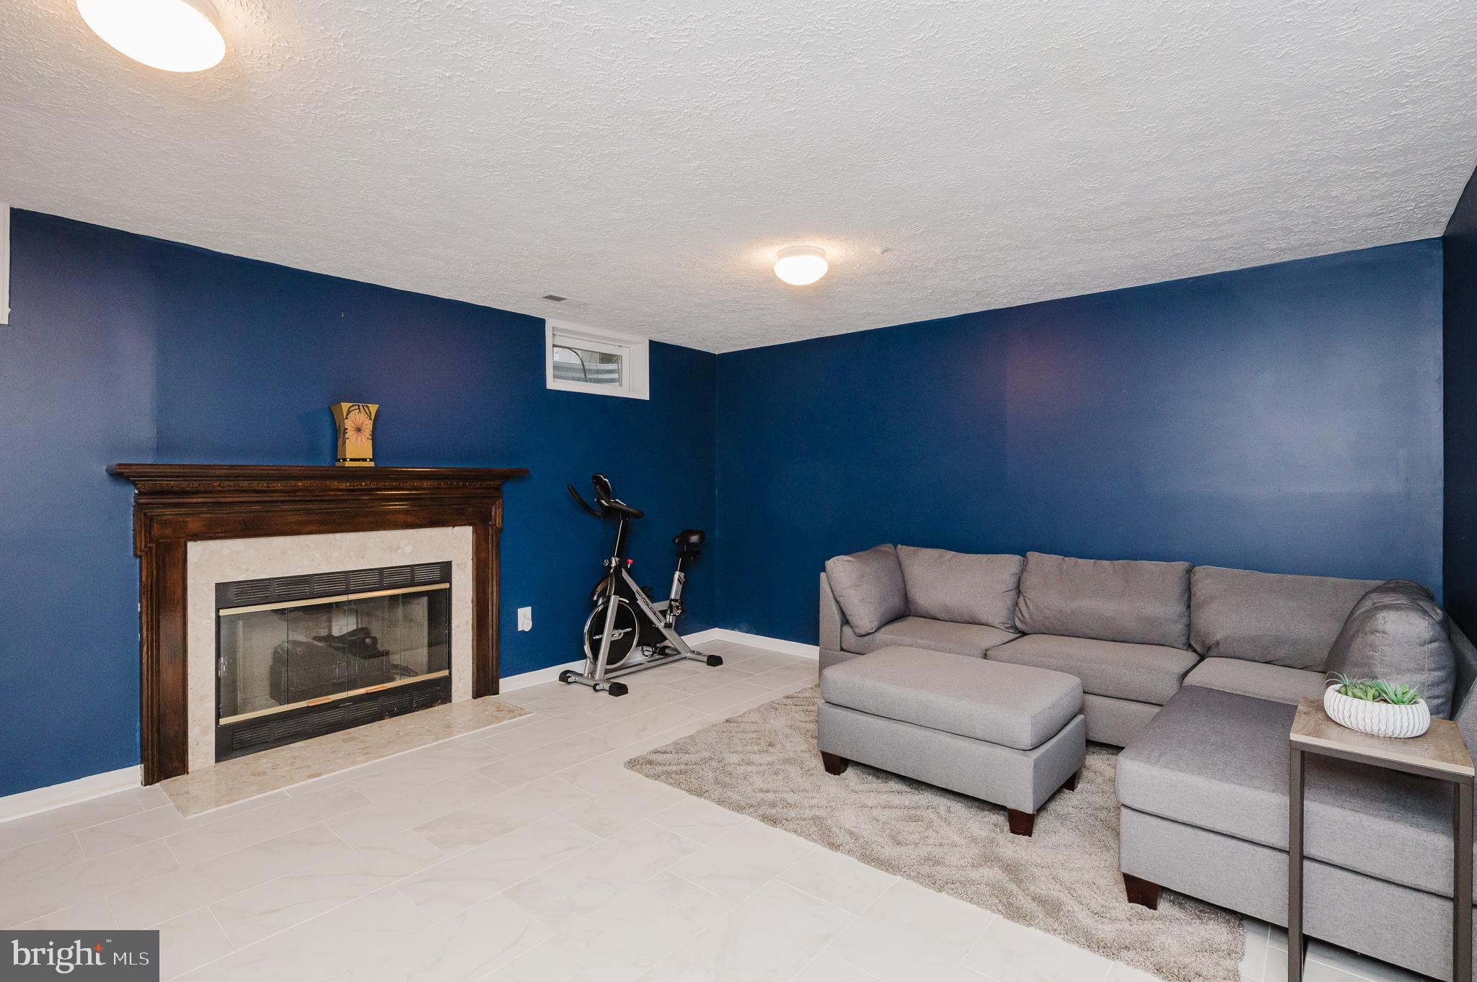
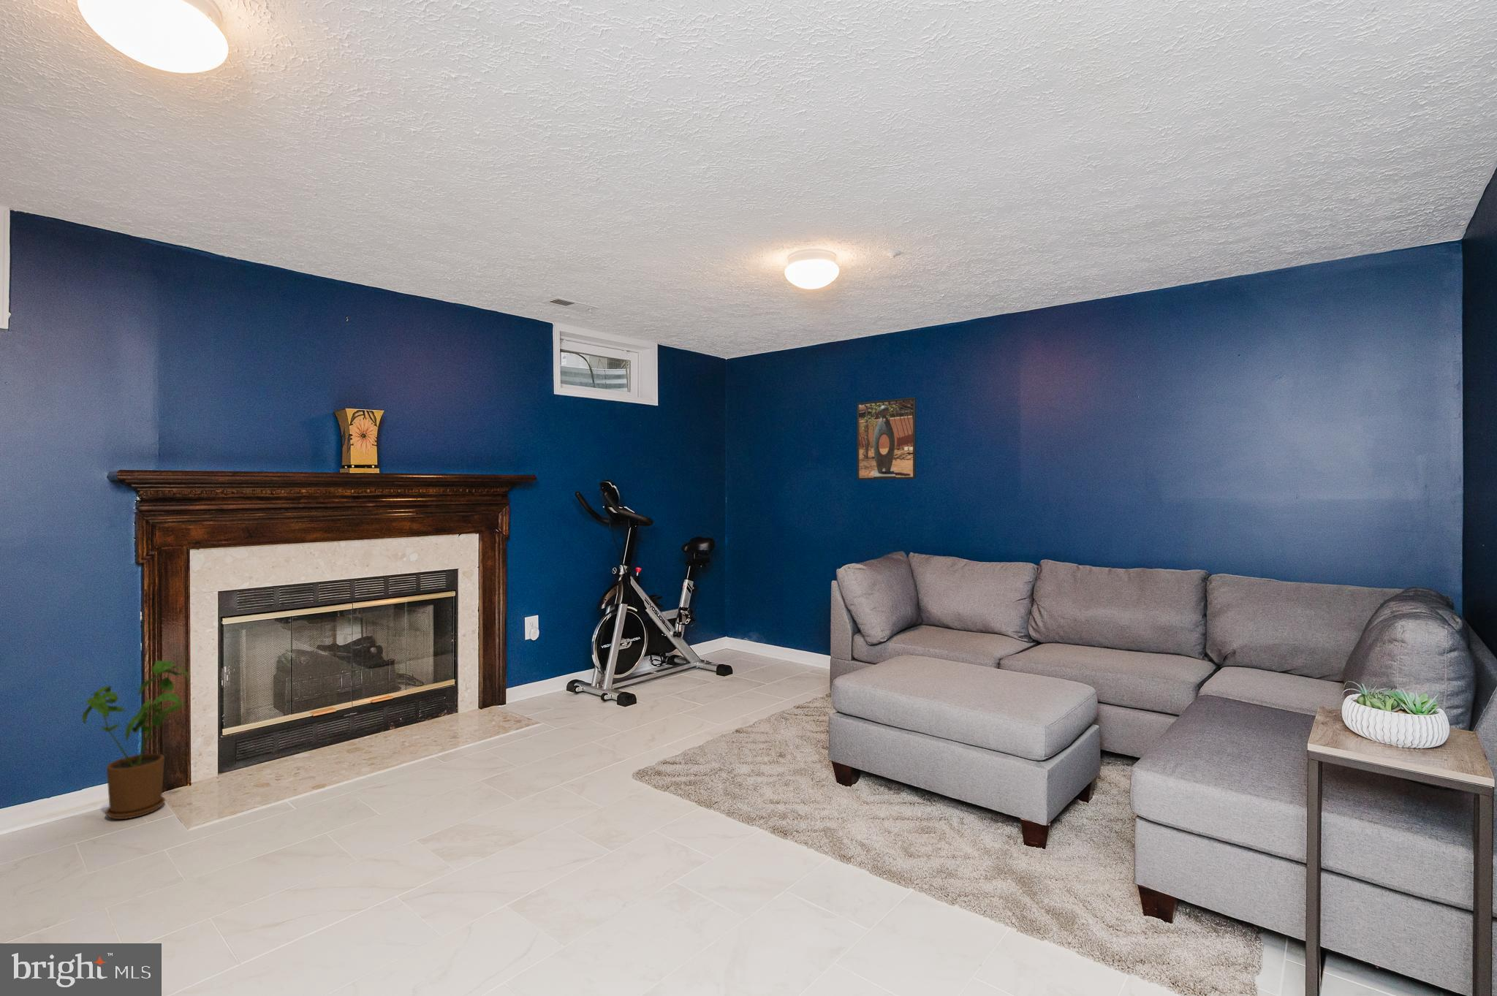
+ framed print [856,397,917,481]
+ house plant [81,660,190,820]
